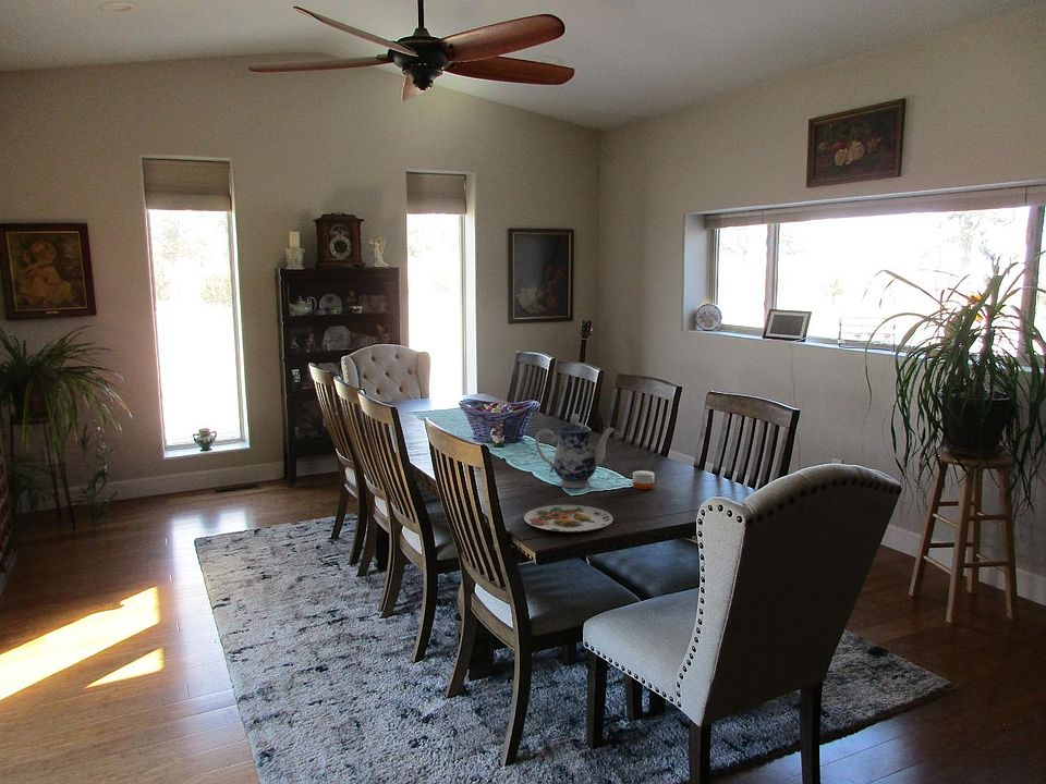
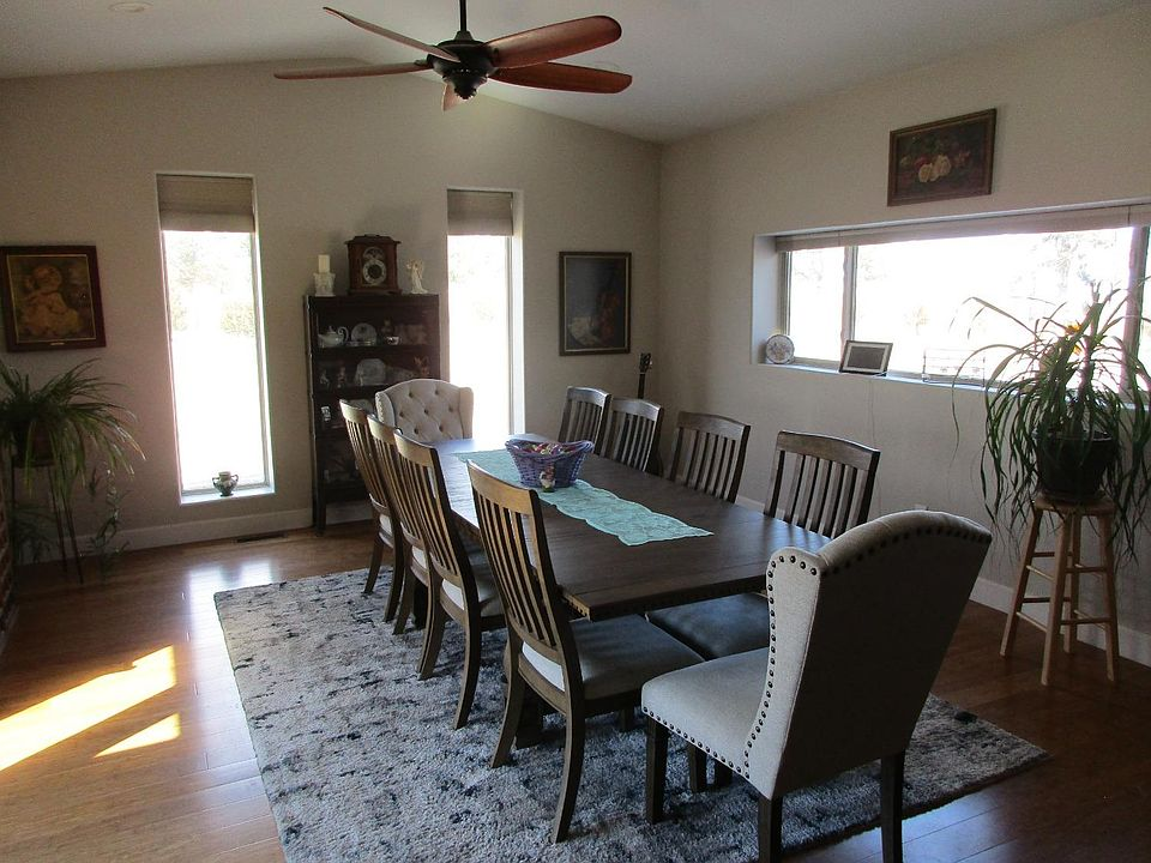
- teapot [534,413,616,489]
- candle [632,469,655,490]
- plate [523,504,615,532]
